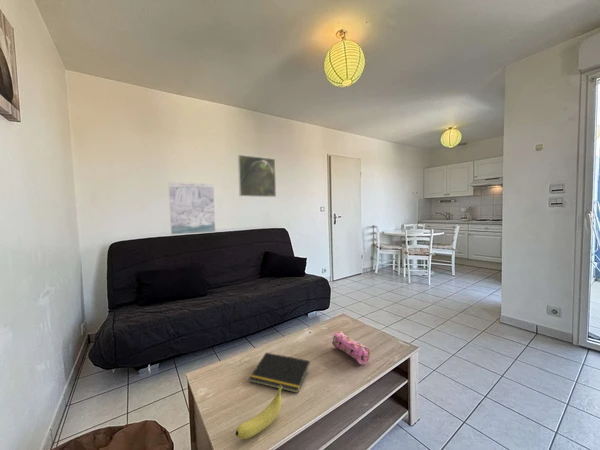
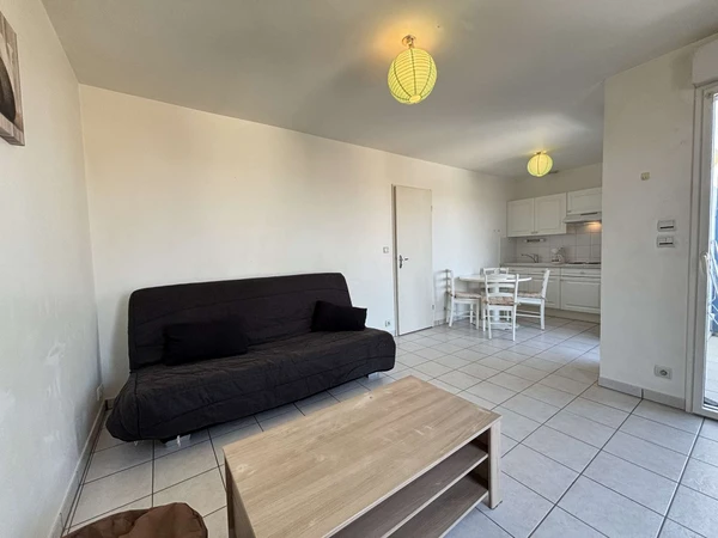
- notepad [248,352,311,394]
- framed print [168,181,216,236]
- pencil case [331,330,371,365]
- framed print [237,154,277,198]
- fruit [235,386,282,440]
